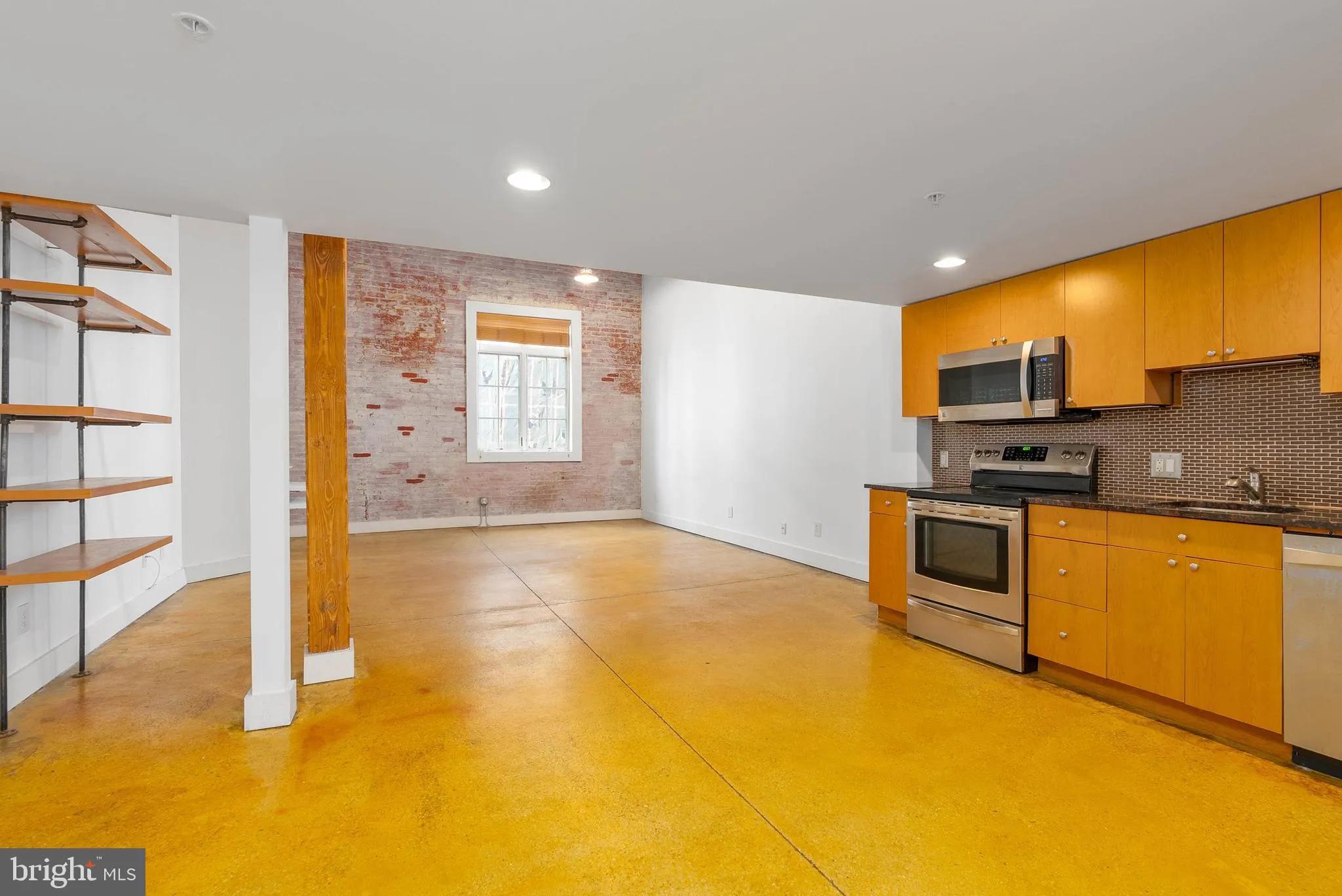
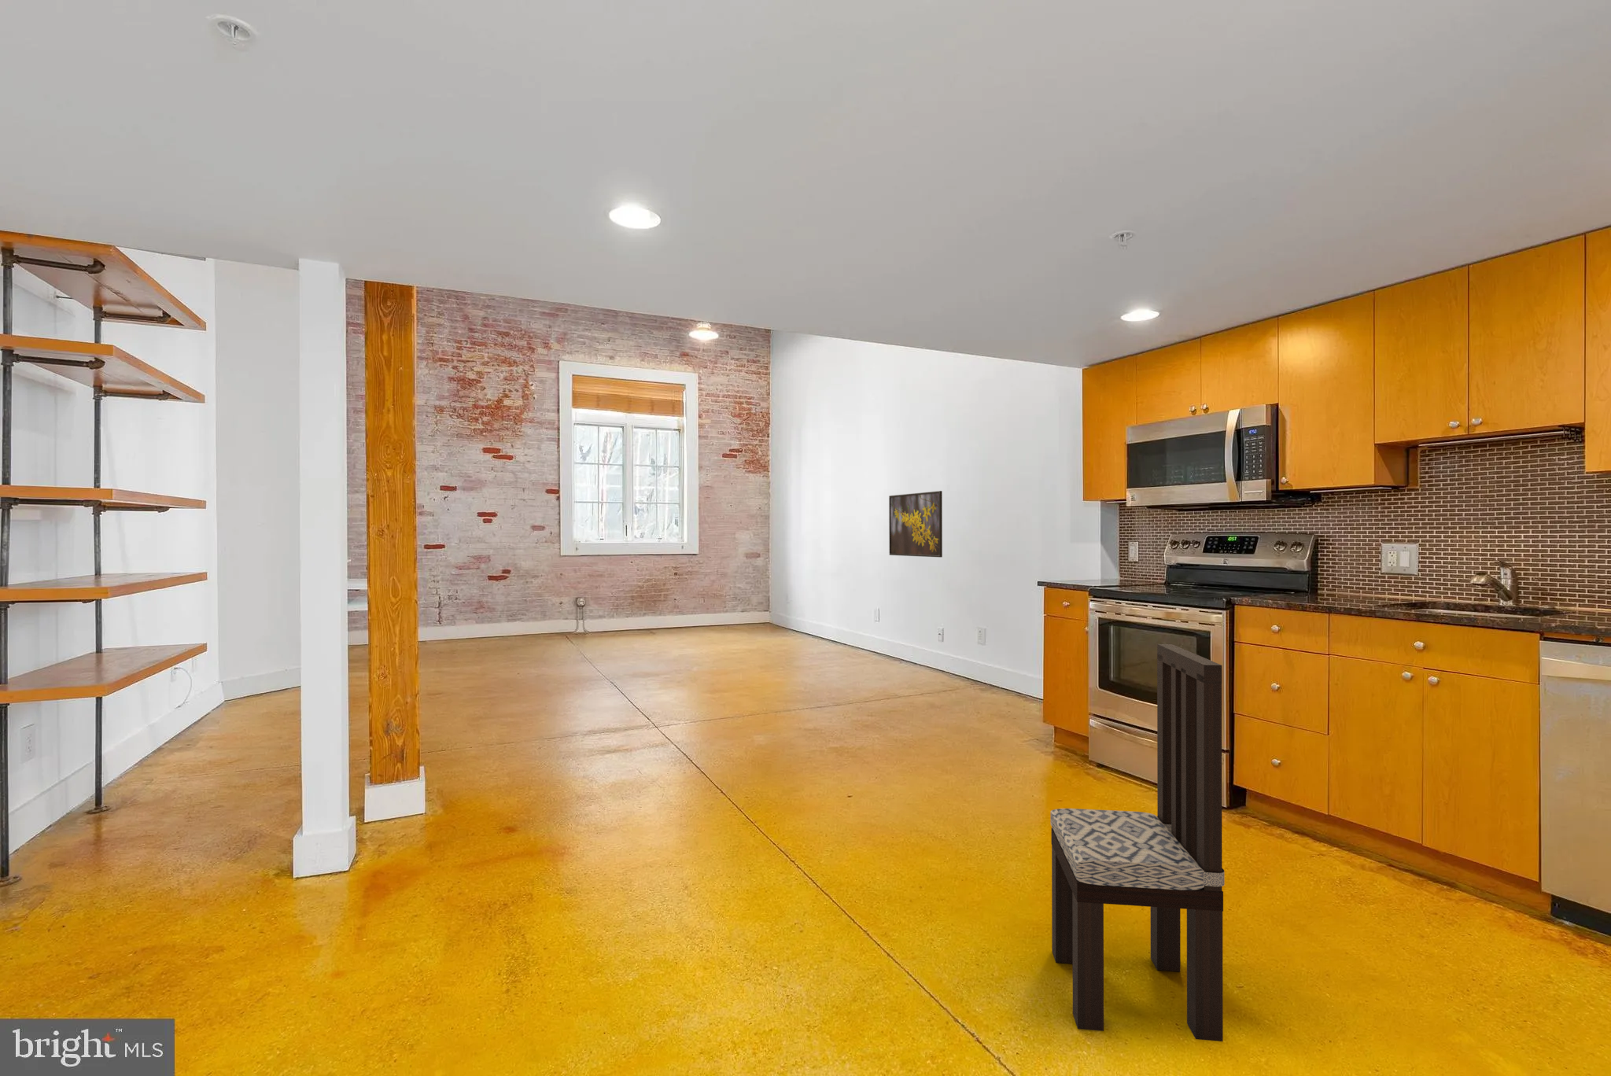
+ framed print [888,490,944,558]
+ dining chair [1050,644,1226,1042]
